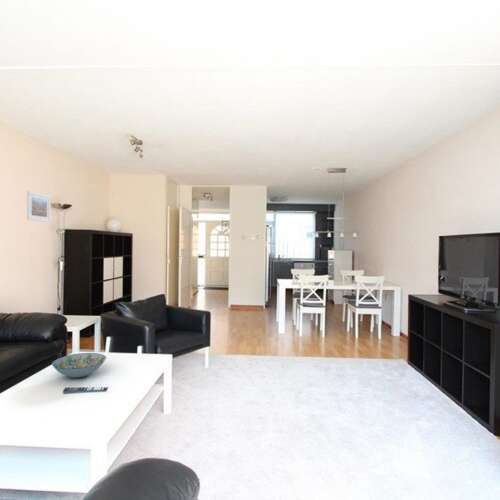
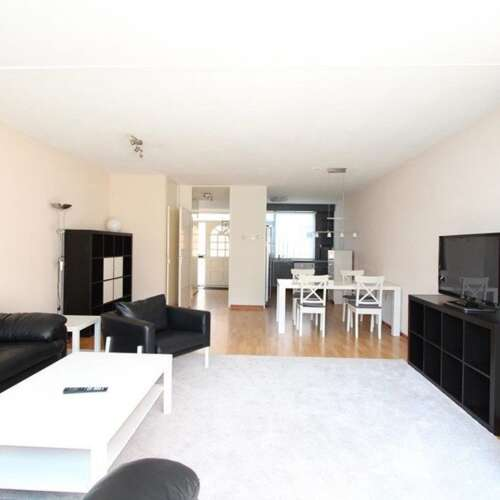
- decorative bowl [51,352,107,379]
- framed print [26,190,51,223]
